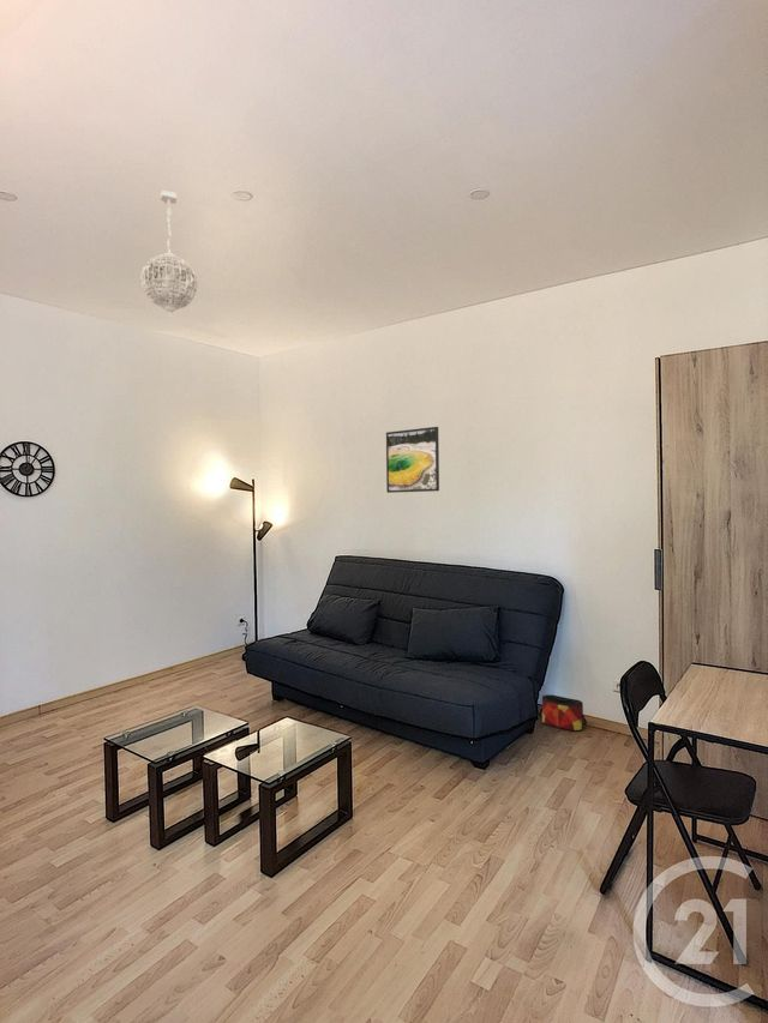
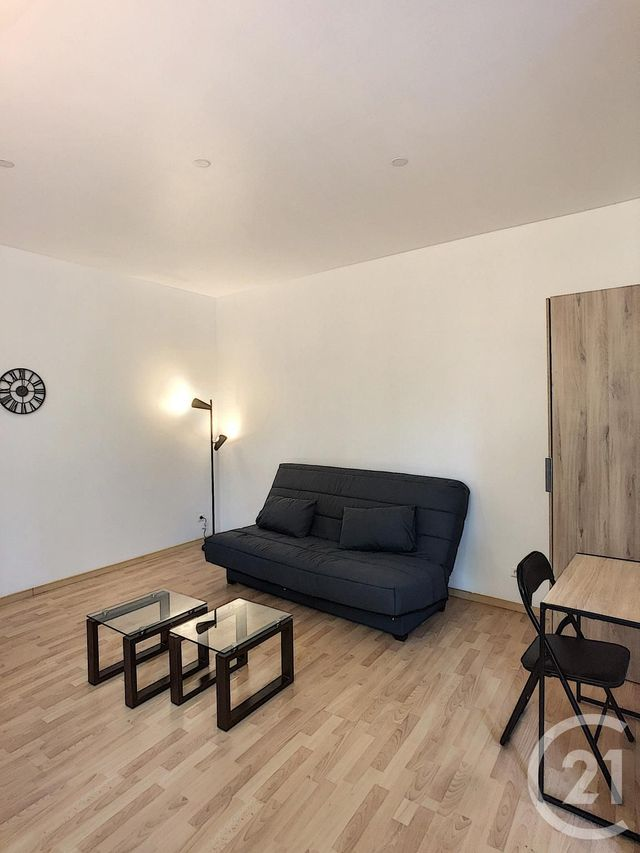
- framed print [385,426,440,494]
- pendant light [139,189,199,317]
- bag [538,693,588,733]
